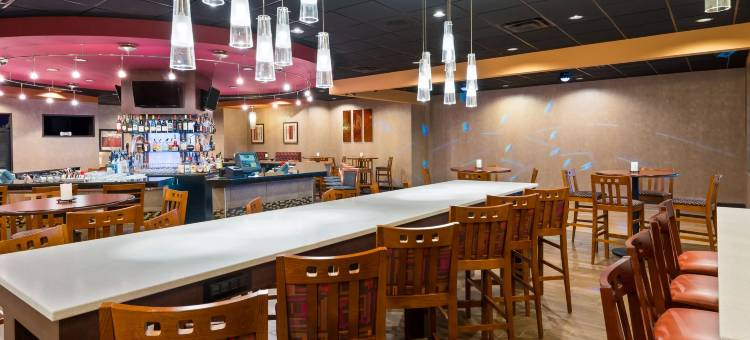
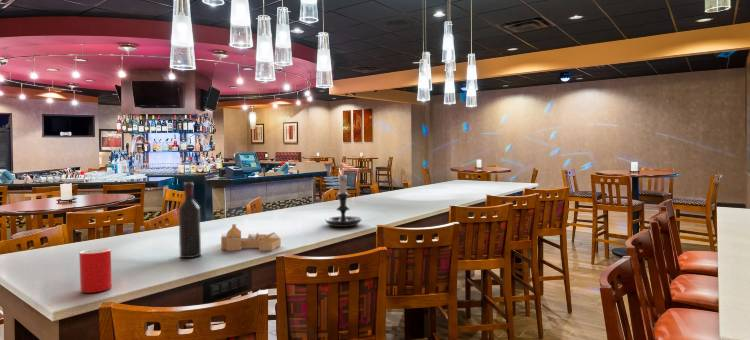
+ candle holder [324,170,363,228]
+ wine bottle [178,181,202,259]
+ house frame [220,223,282,252]
+ cup [78,247,113,294]
